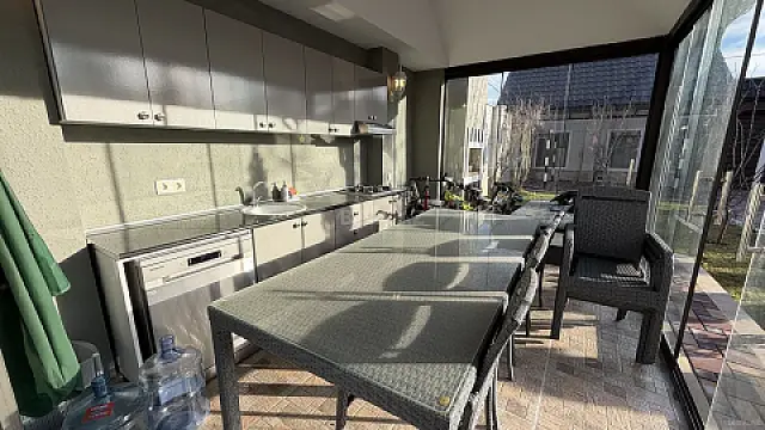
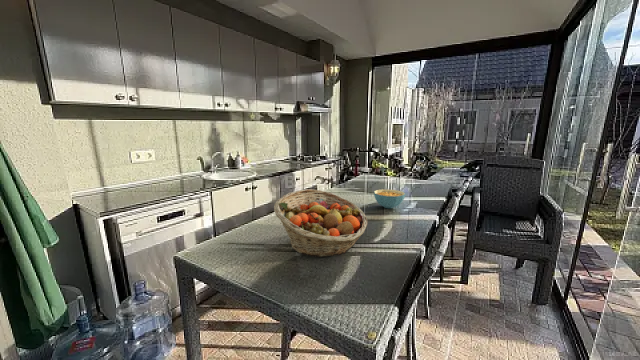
+ fruit basket [273,188,368,258]
+ cereal bowl [373,188,406,209]
